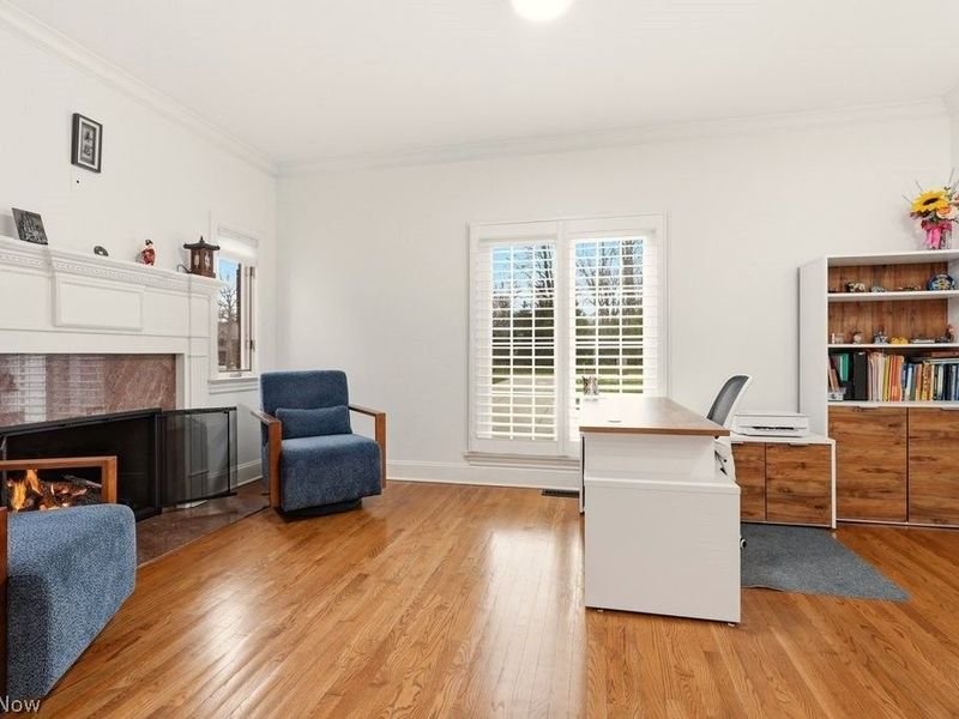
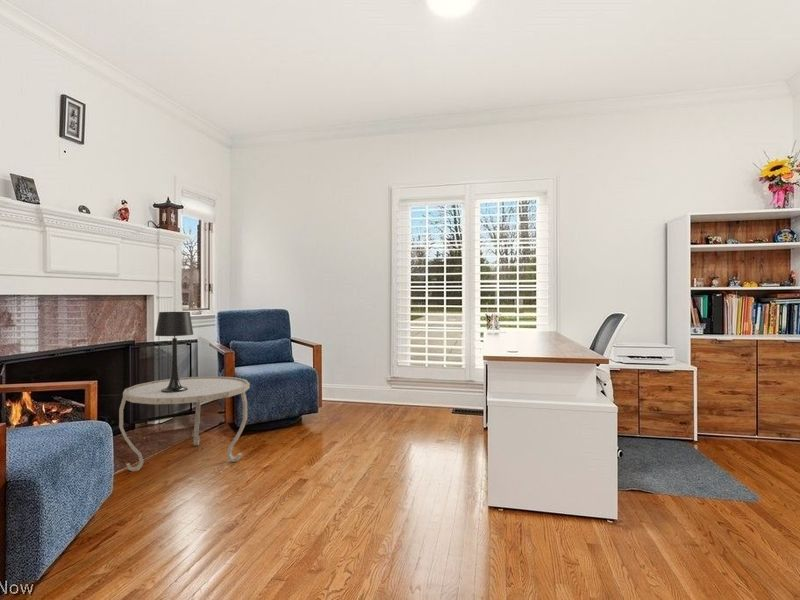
+ table lamp [154,311,194,393]
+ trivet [118,375,251,472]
